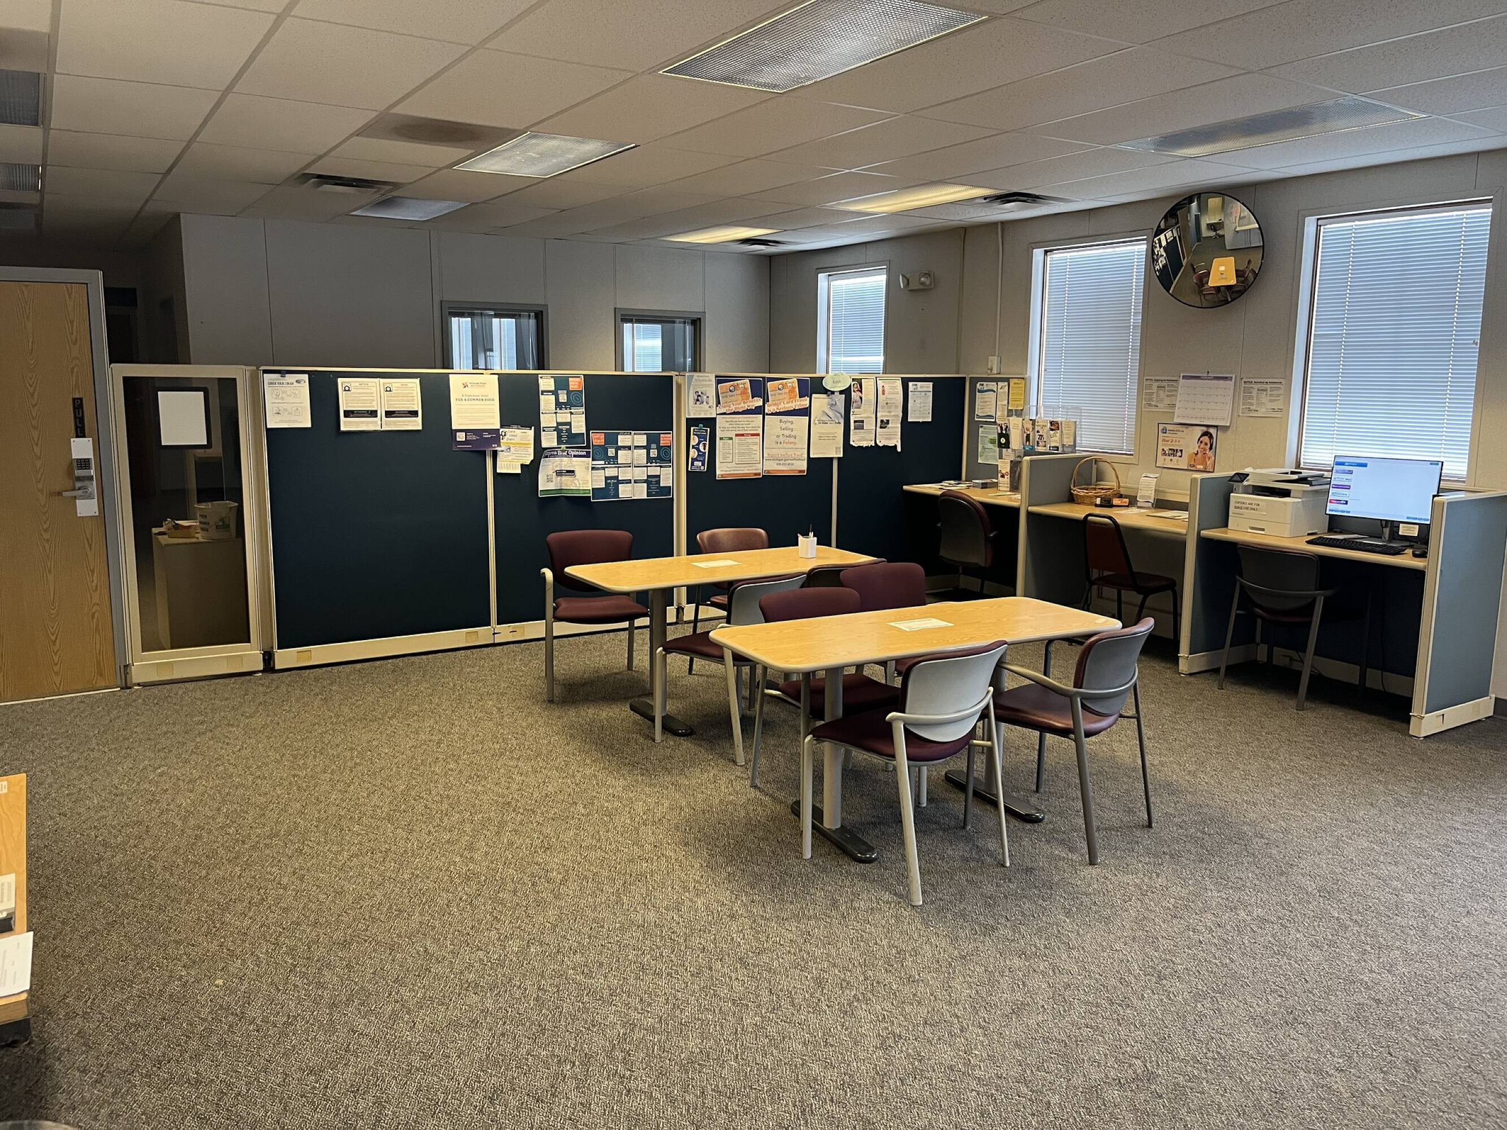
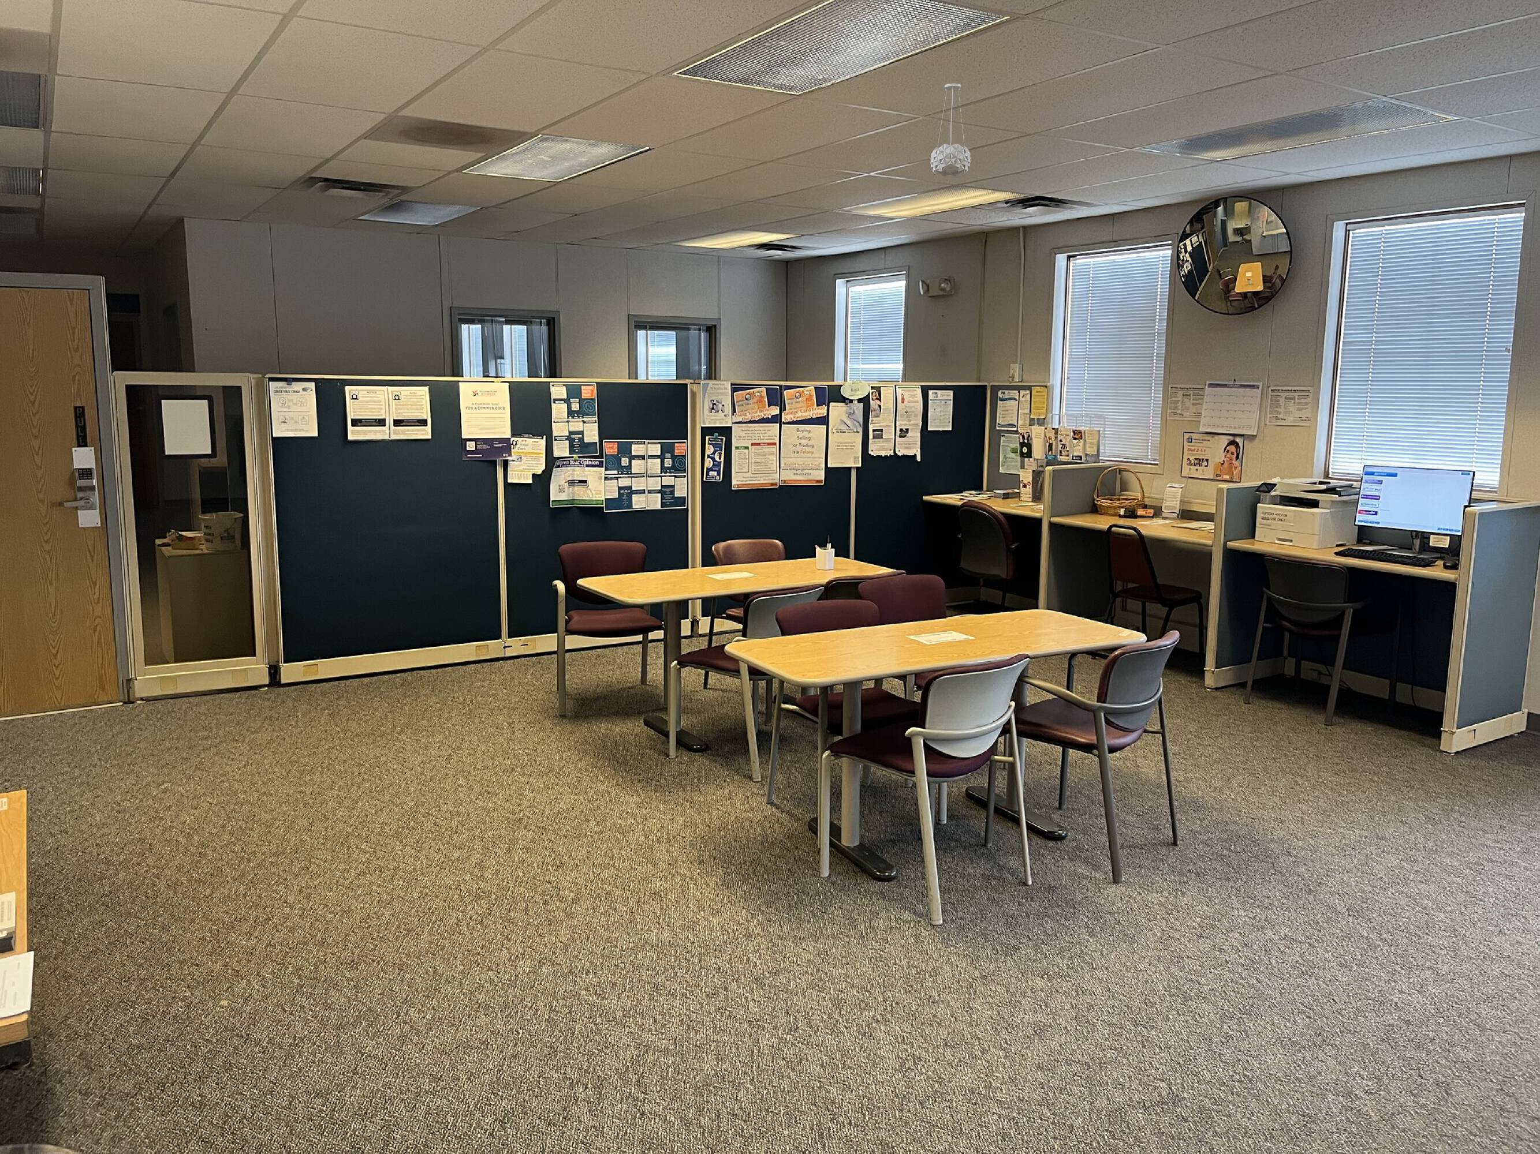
+ pendant light [930,84,971,177]
